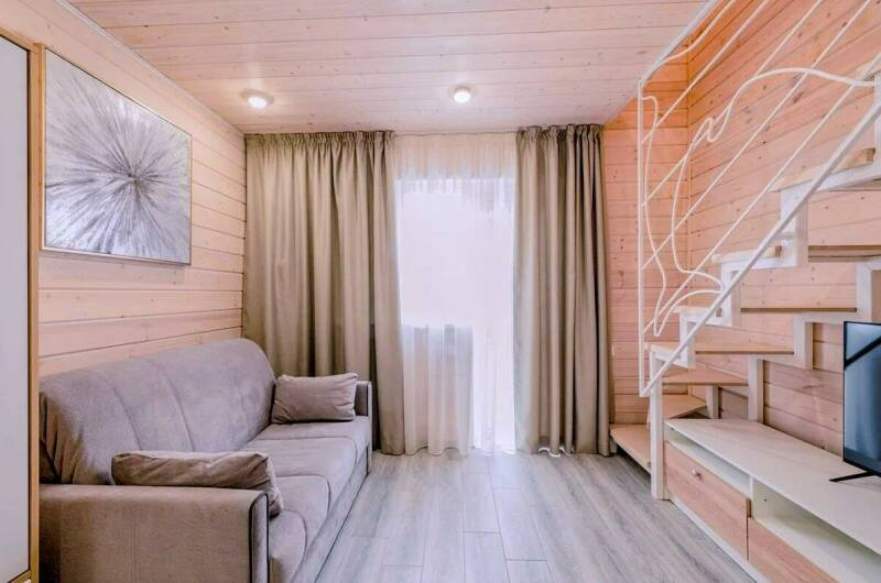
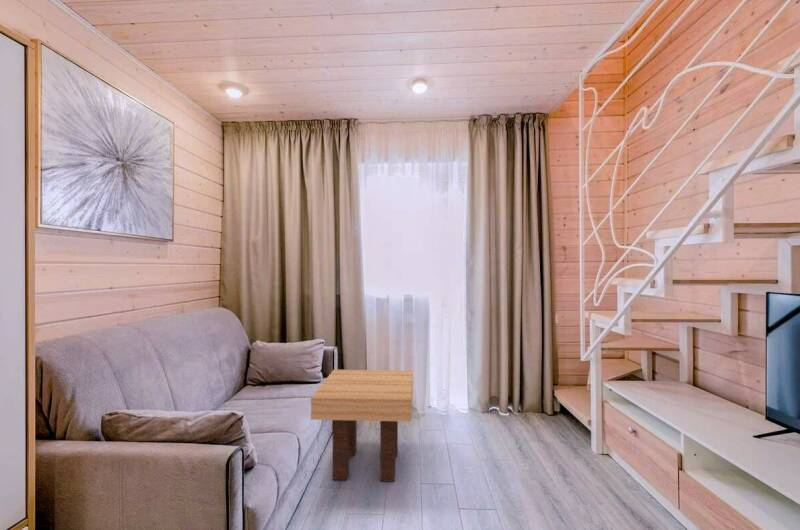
+ side table [310,369,414,483]
